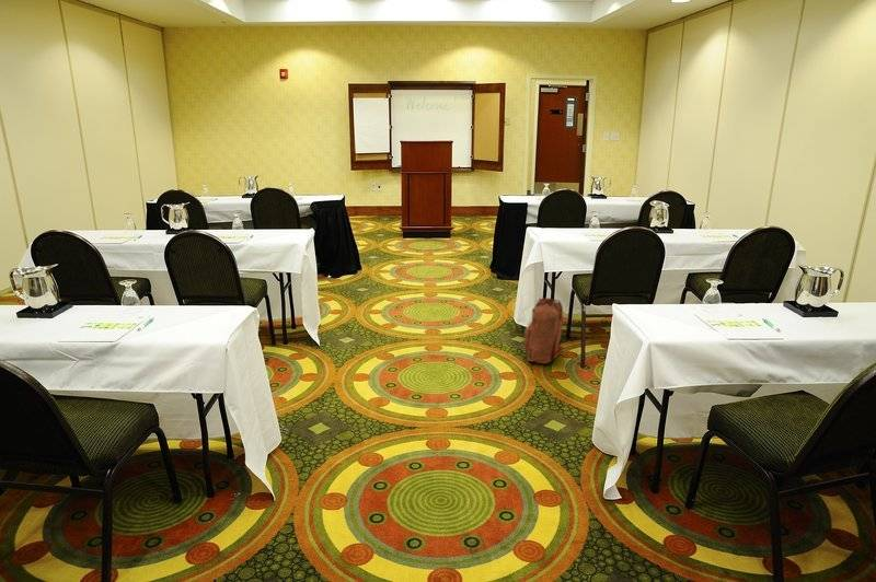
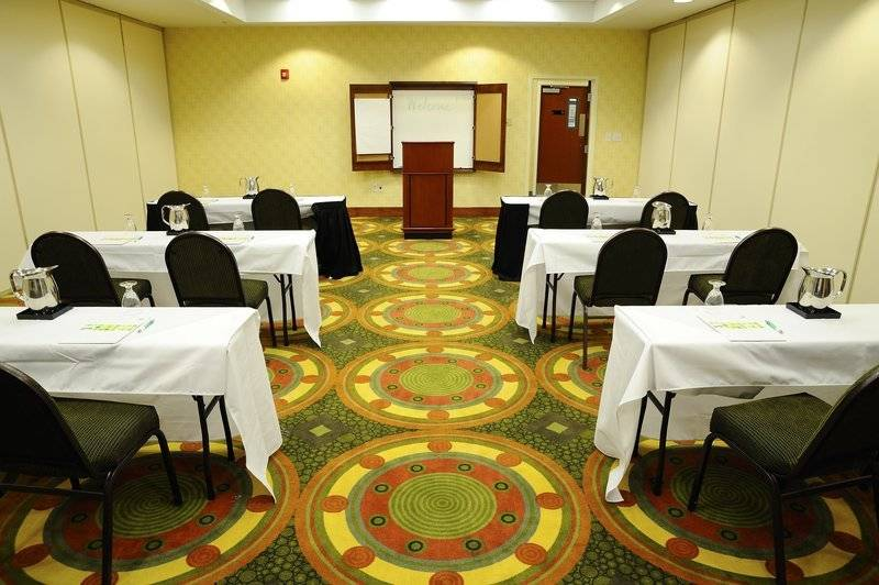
- backpack [523,296,565,365]
